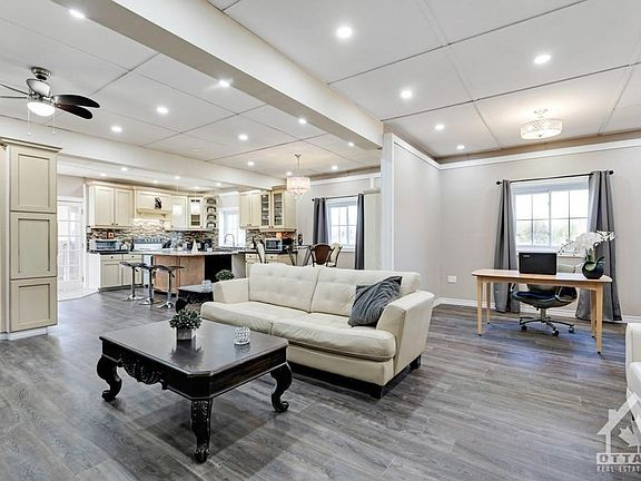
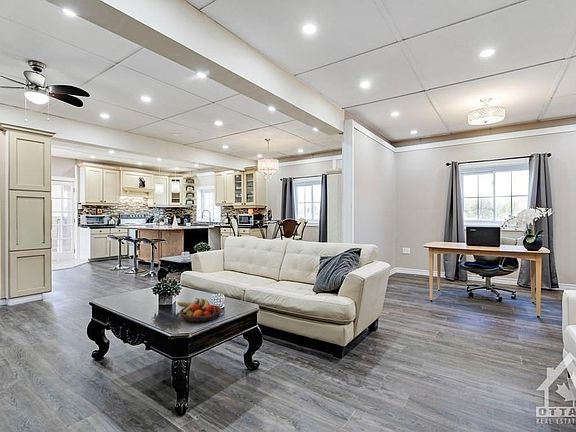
+ fruit bowl [176,297,223,323]
